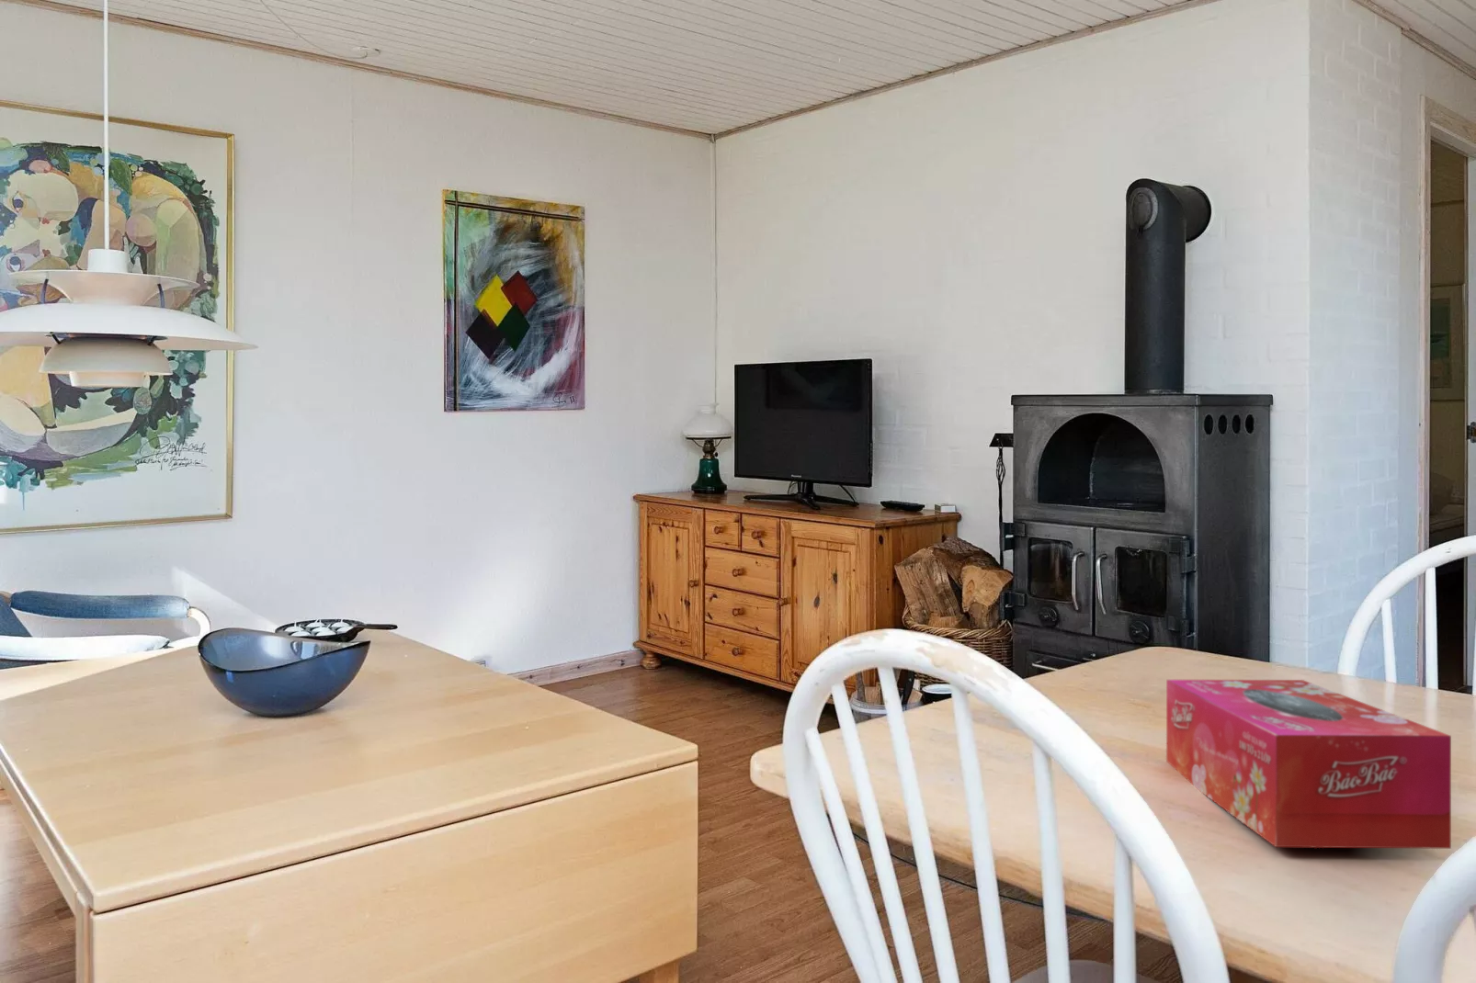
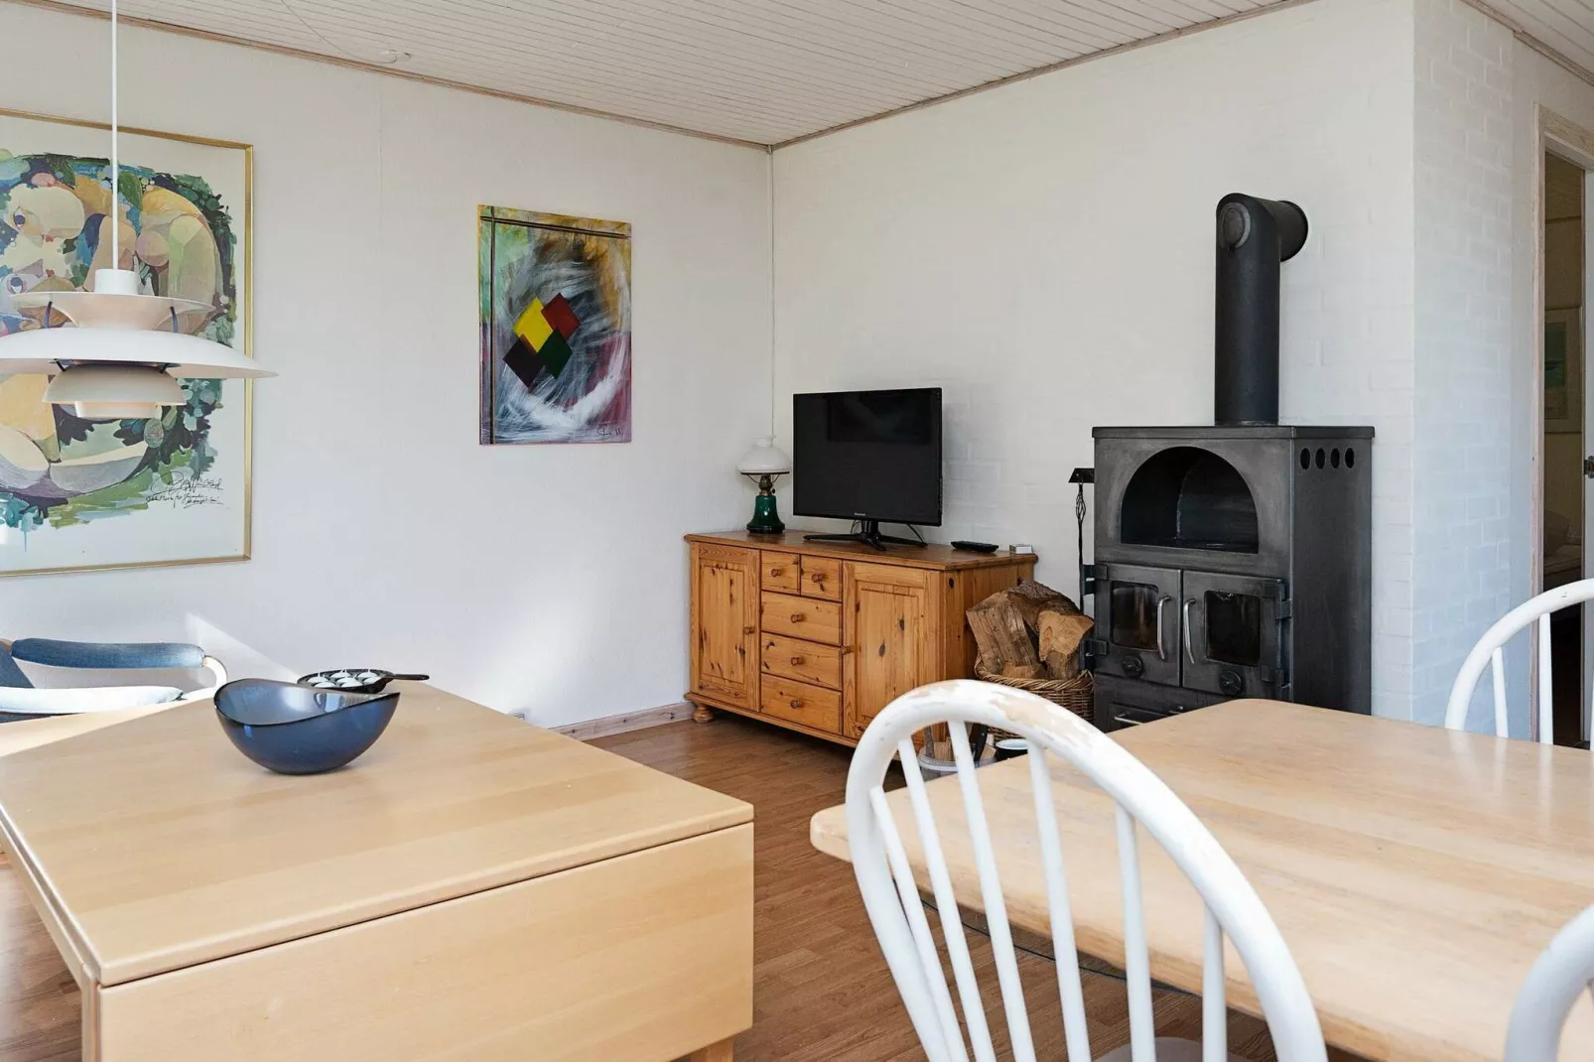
- tissue box [1165,679,1452,850]
